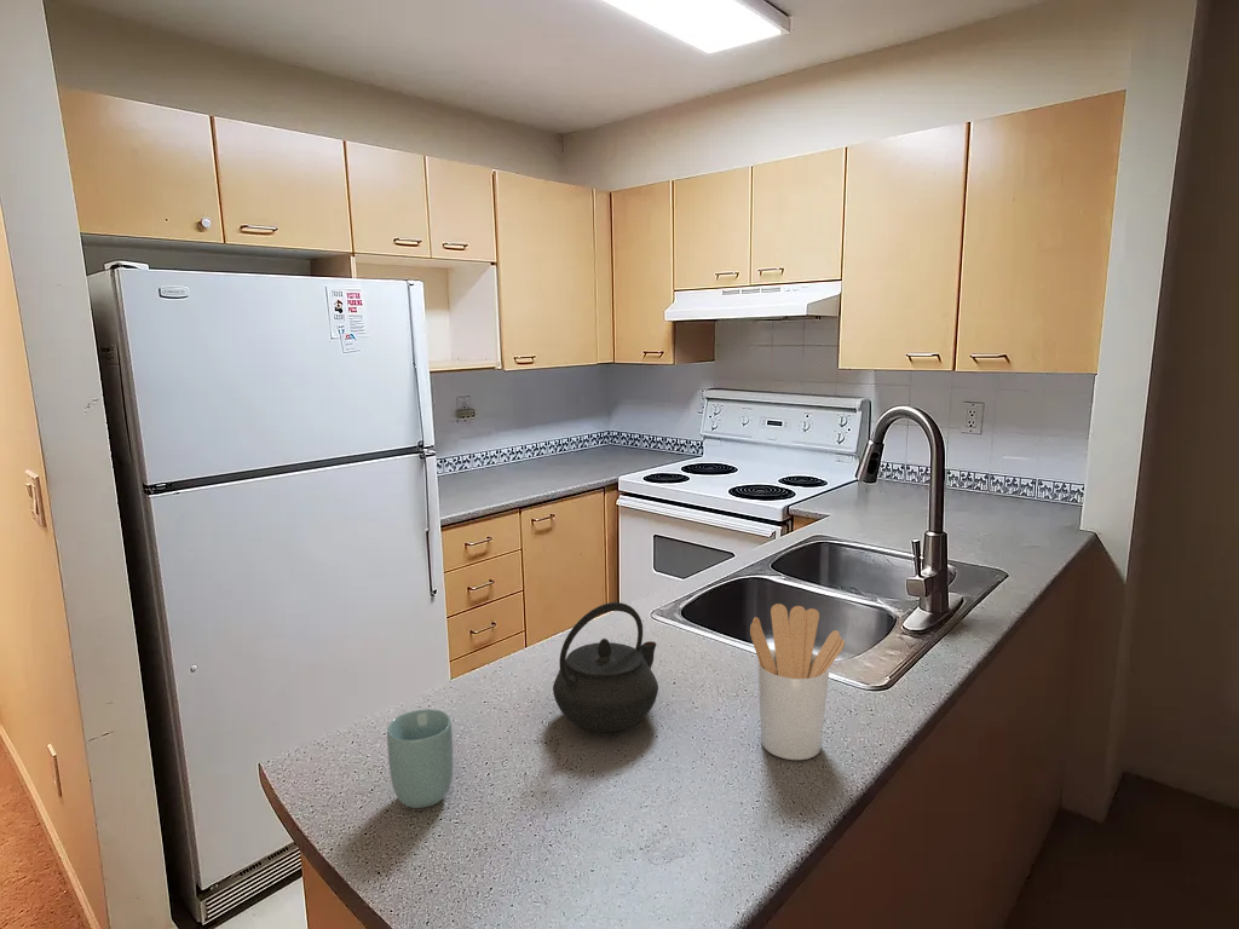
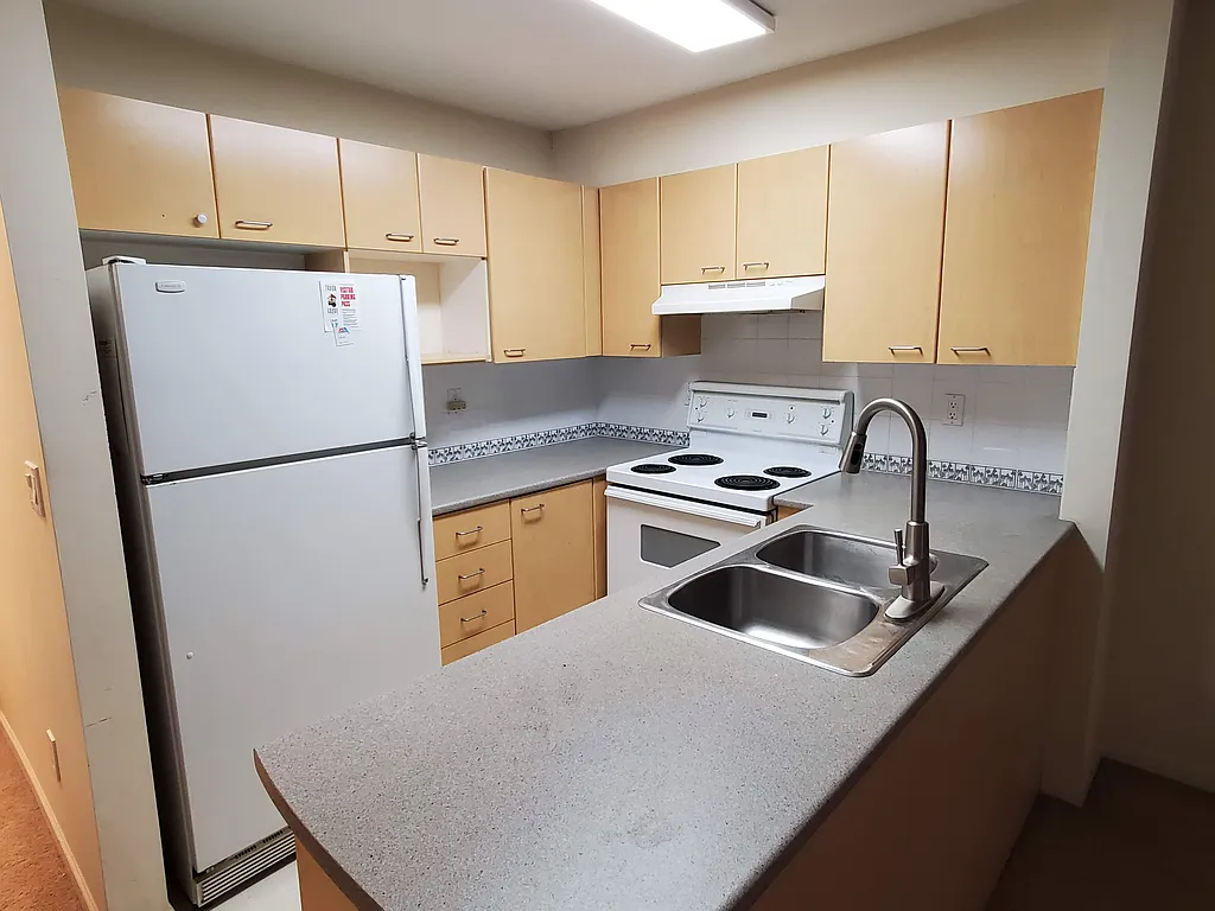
- kettle [552,601,659,733]
- utensil holder [749,602,846,761]
- cup [386,708,455,809]
